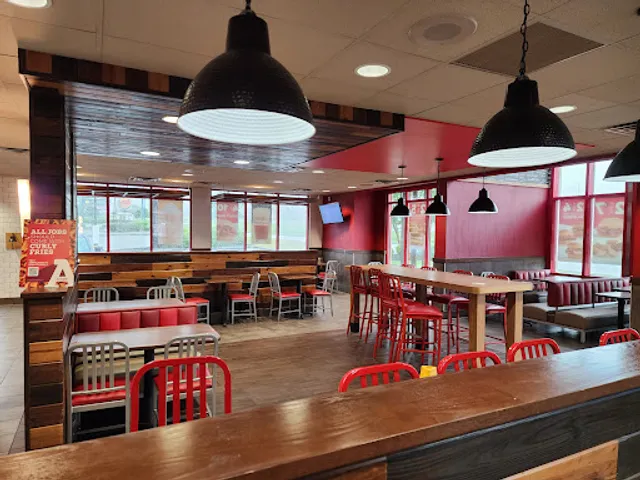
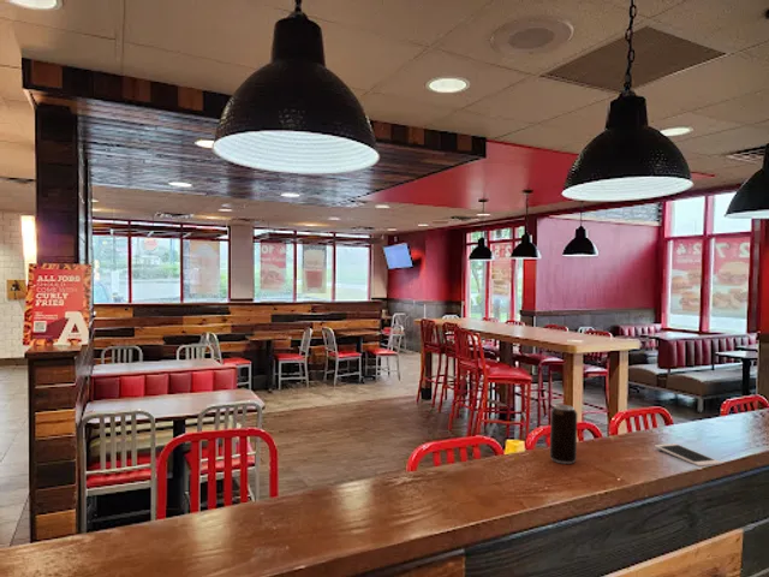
+ beverage can [549,404,578,465]
+ cell phone [654,442,723,468]
